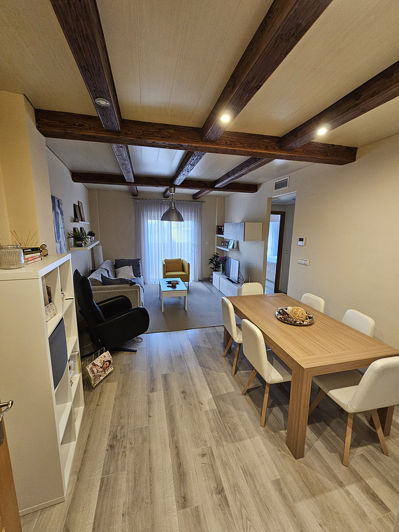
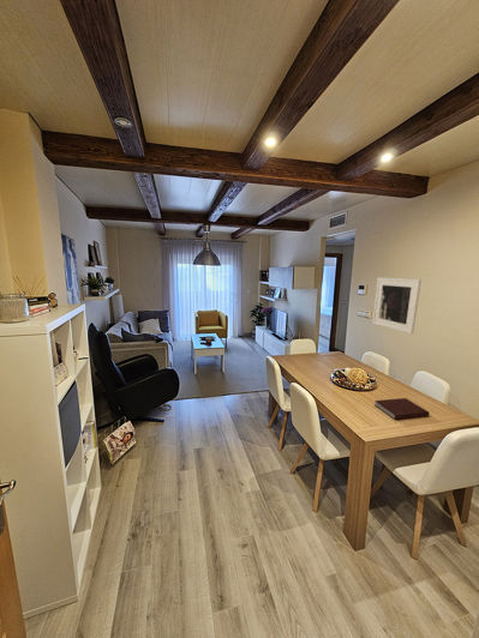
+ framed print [371,276,423,335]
+ notebook [373,397,431,421]
